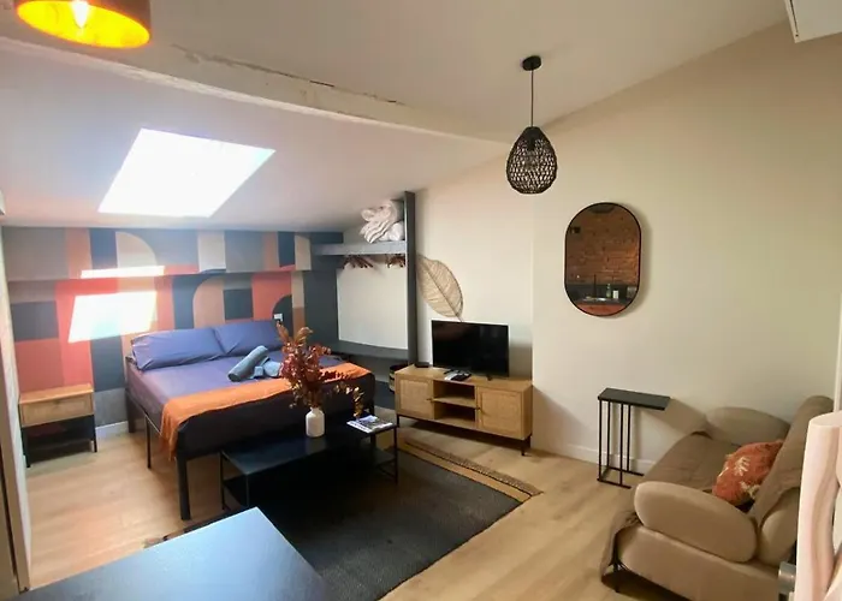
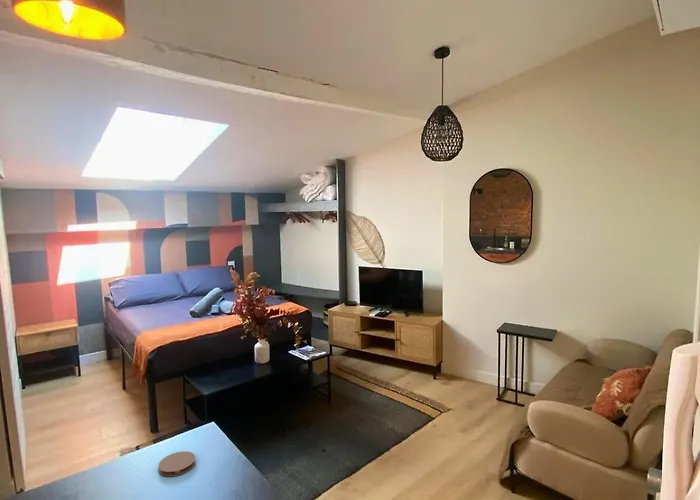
+ coaster [157,450,197,477]
